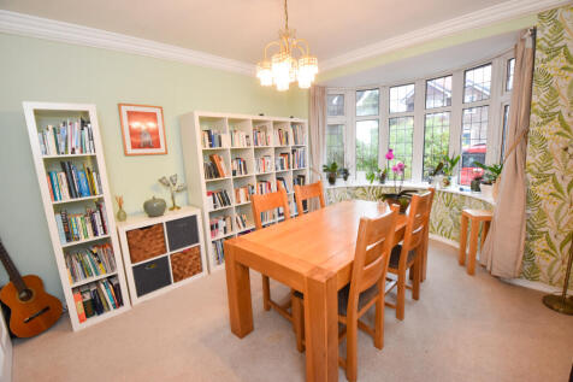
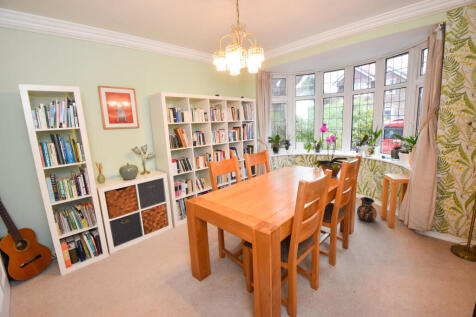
+ ceramic jug [356,196,378,223]
